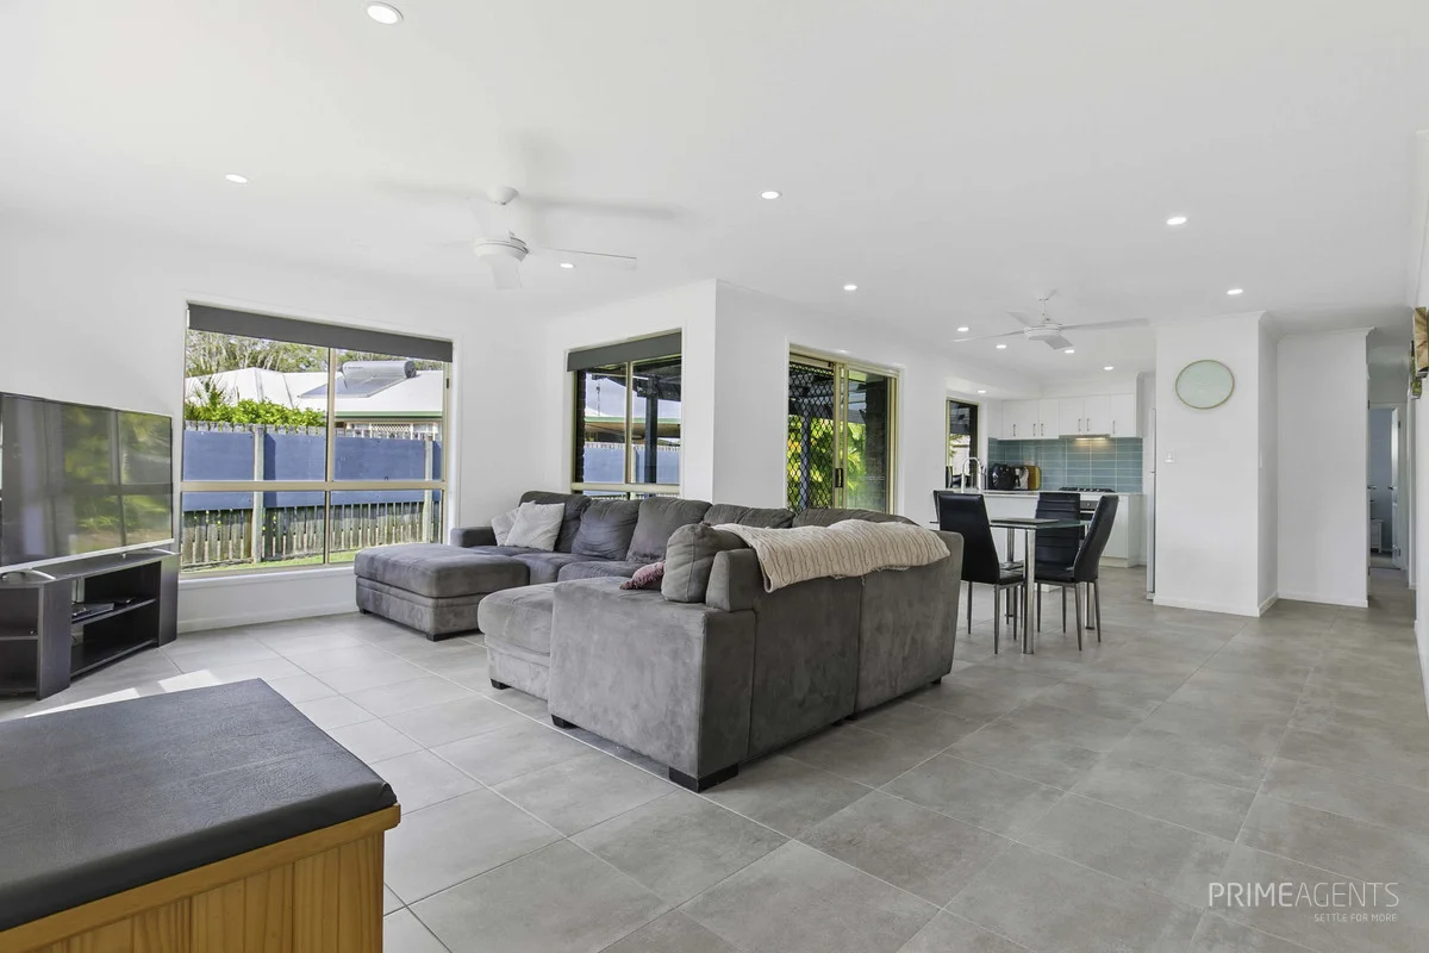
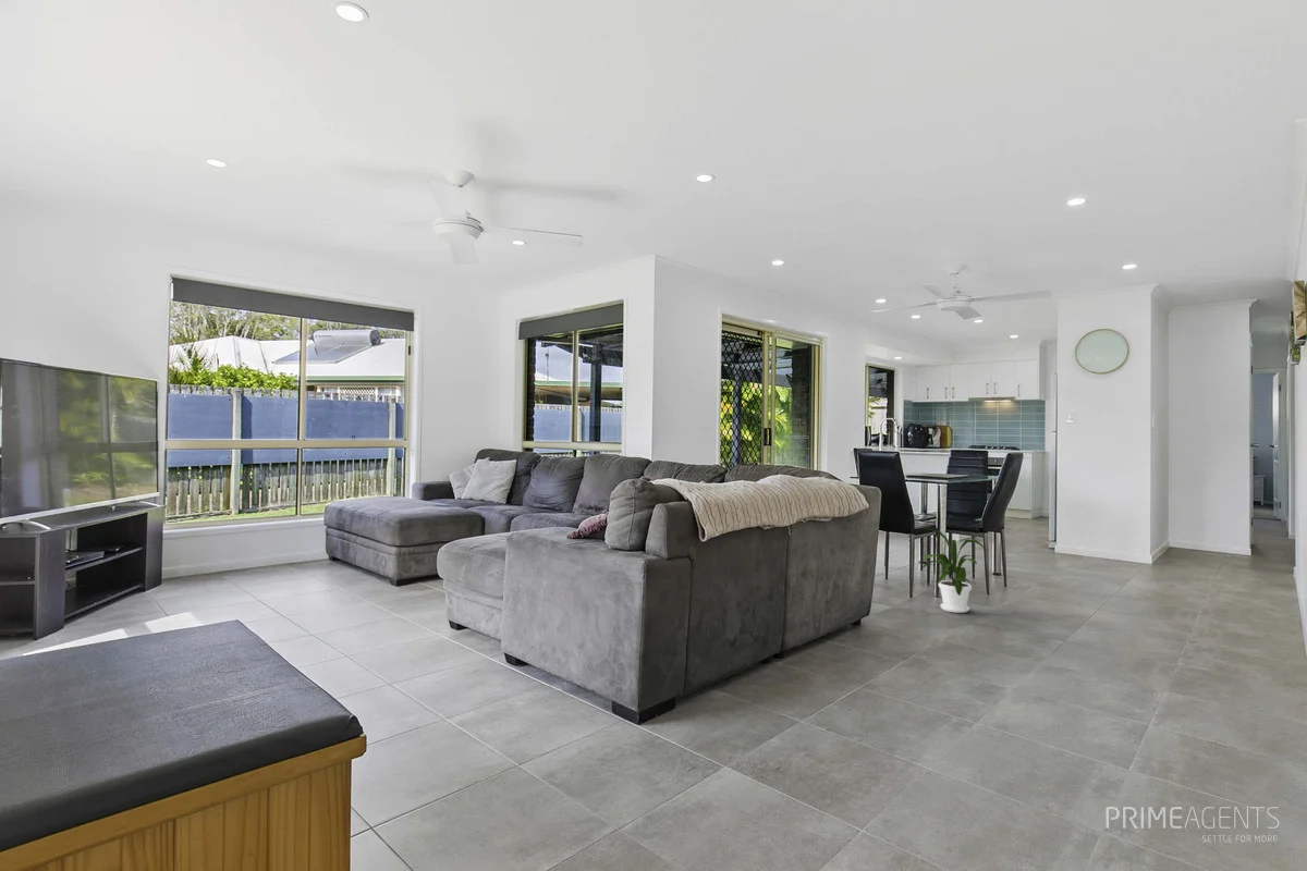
+ house plant [921,527,988,614]
